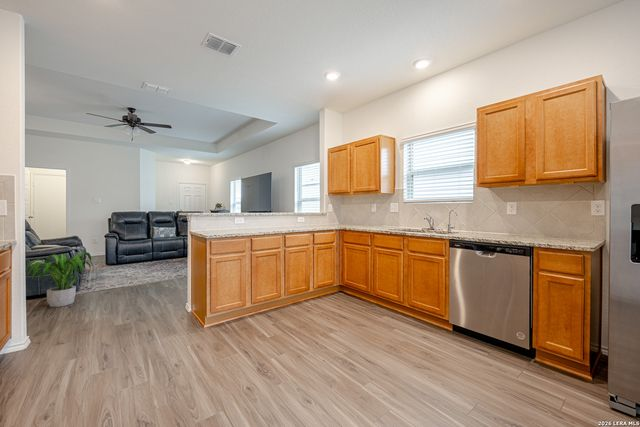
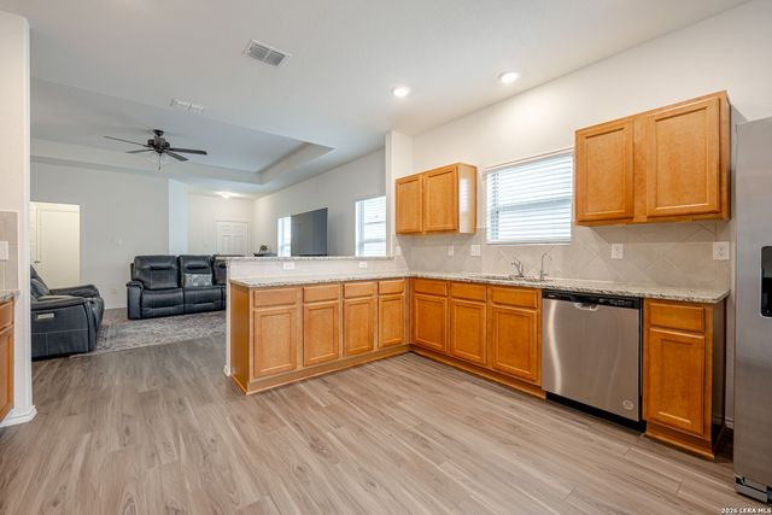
- potted plant [25,251,94,308]
